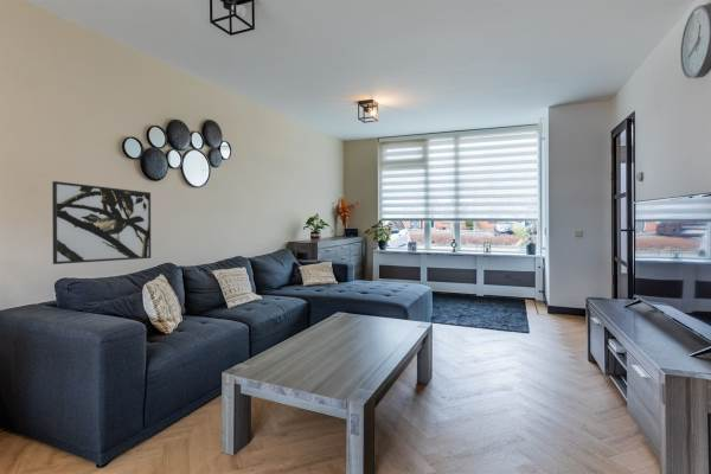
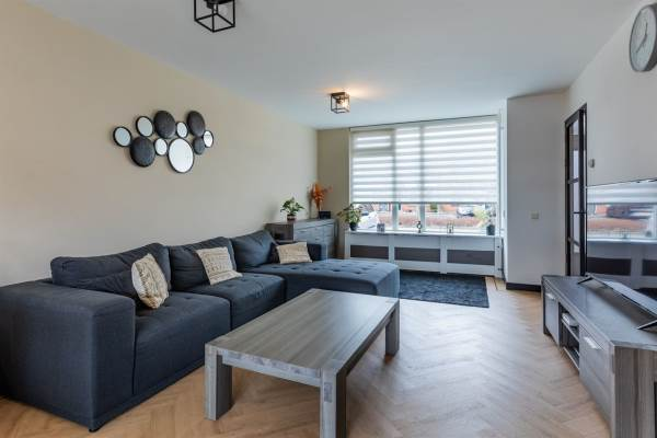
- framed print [51,180,152,265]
